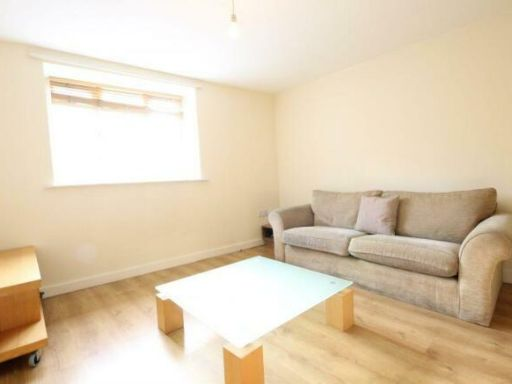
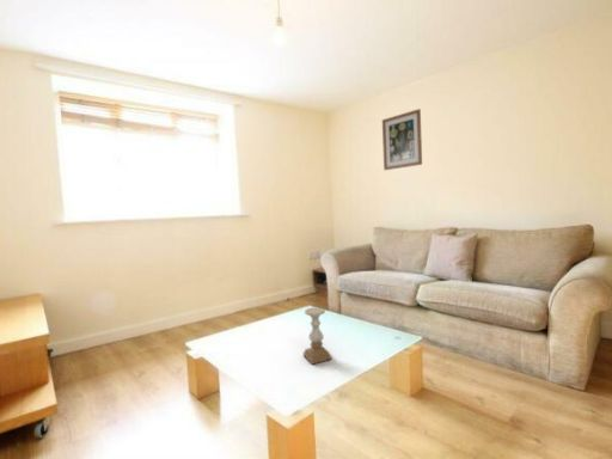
+ candle holder [302,306,332,366]
+ wall art [381,108,423,171]
